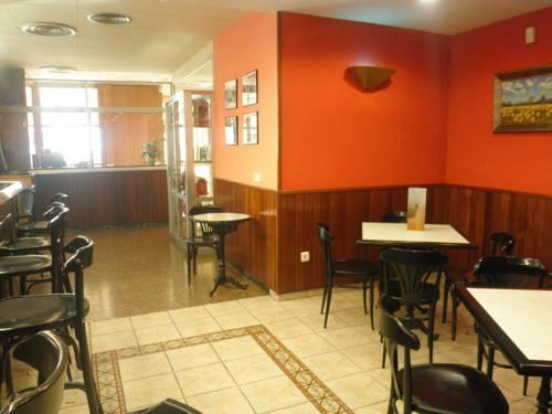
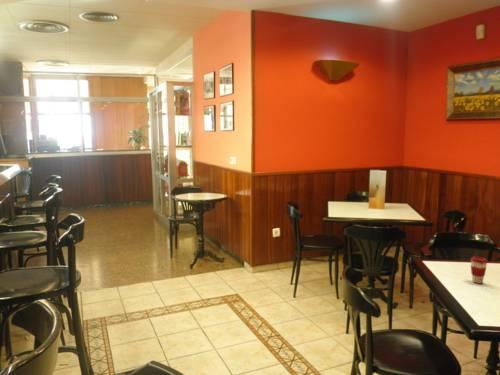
+ coffee cup [469,256,489,284]
